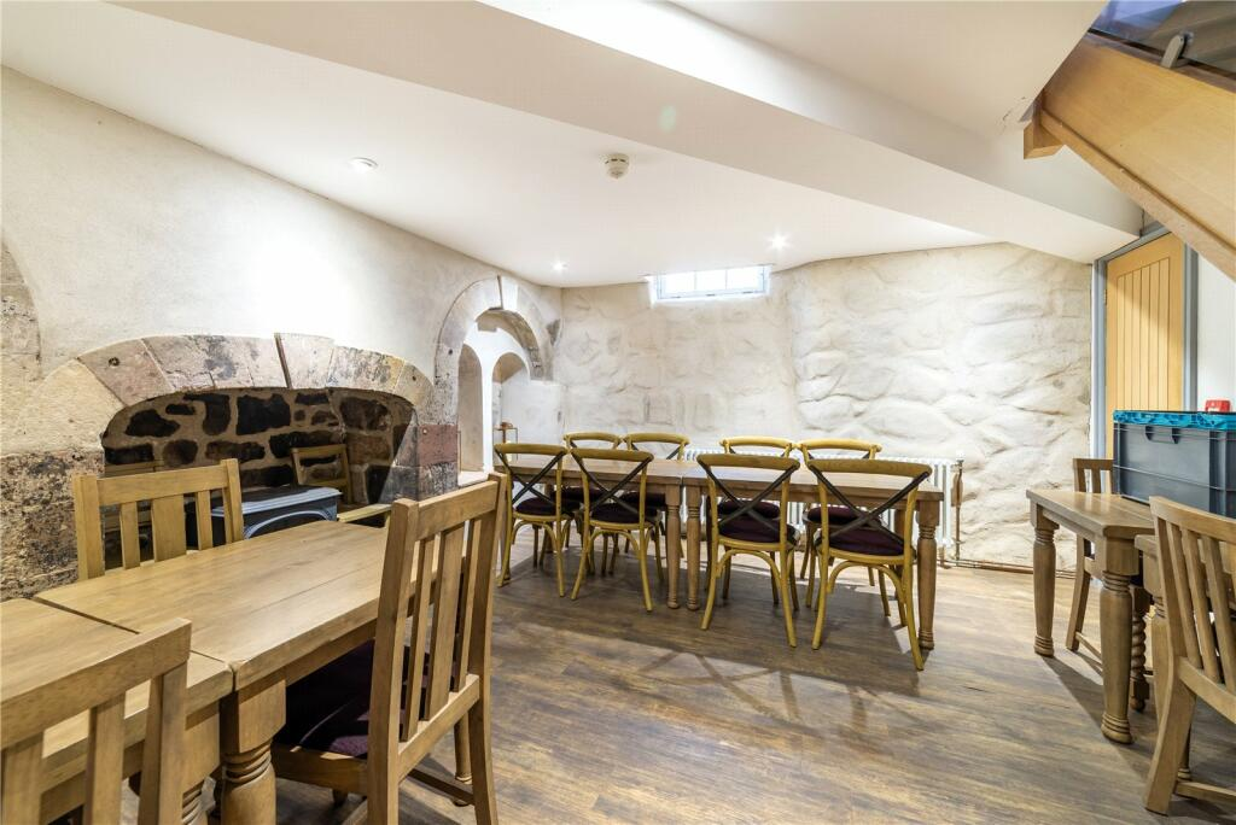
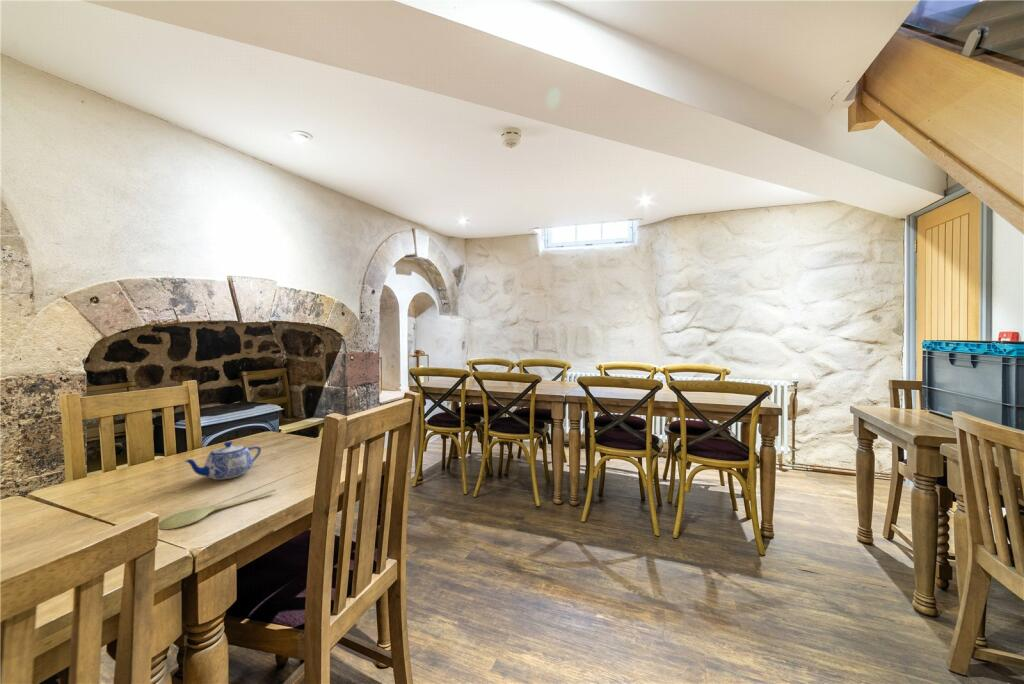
+ spoon [158,488,277,530]
+ teapot [182,440,262,481]
